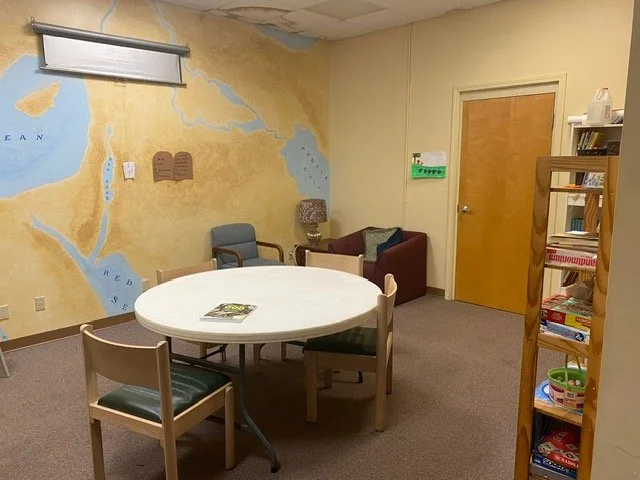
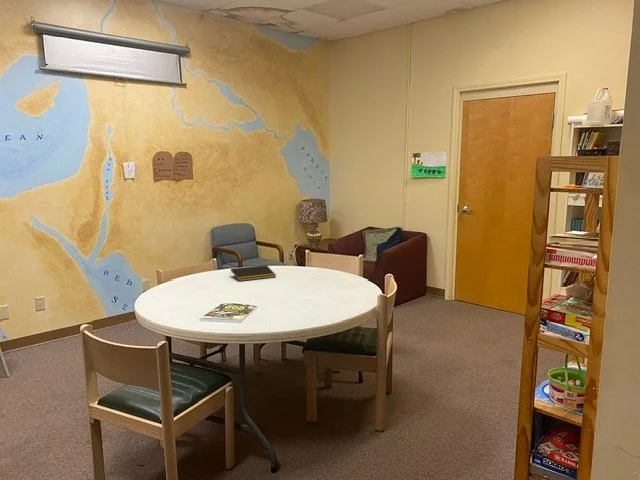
+ notepad [229,264,277,282]
